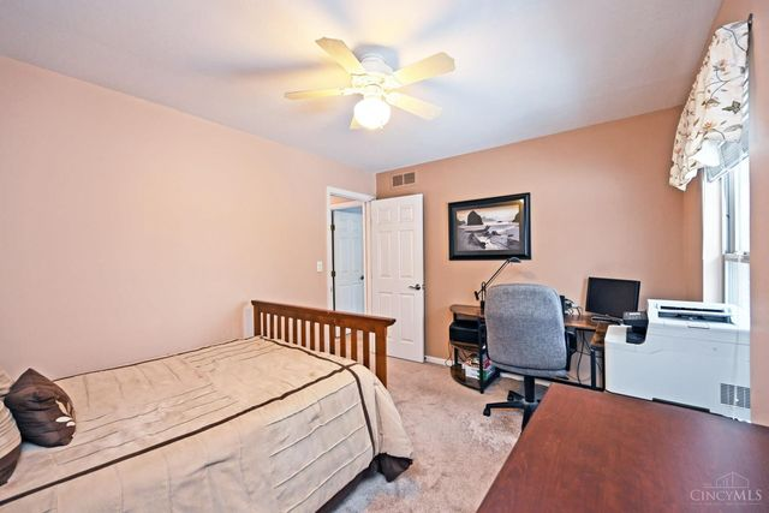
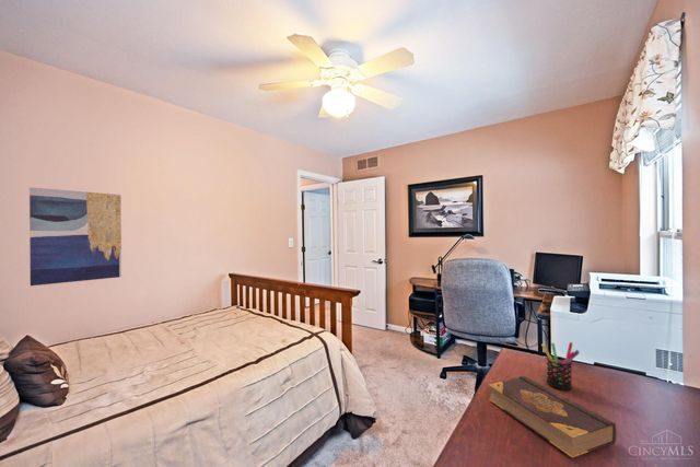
+ pen holder [540,341,581,392]
+ wall art [28,186,122,287]
+ book [488,375,618,459]
